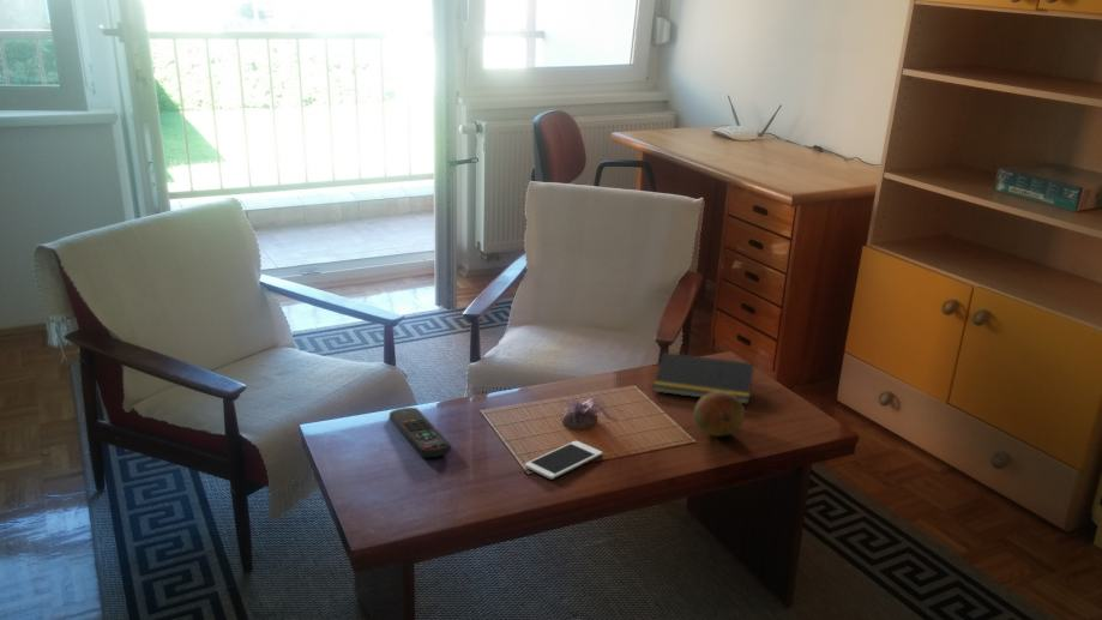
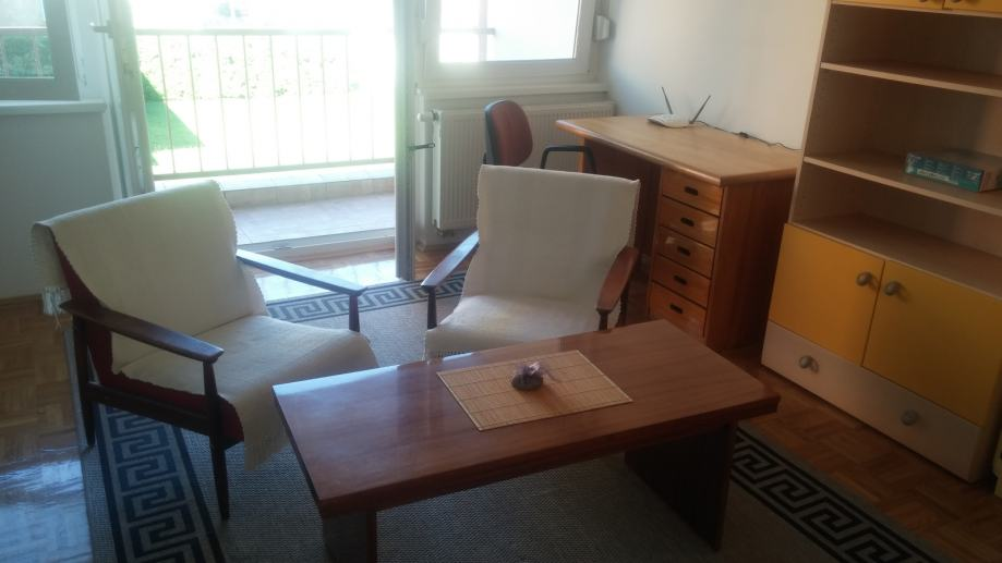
- cell phone [524,440,603,480]
- remote control [389,407,452,458]
- notepad [651,351,755,405]
- fruit [692,391,746,438]
